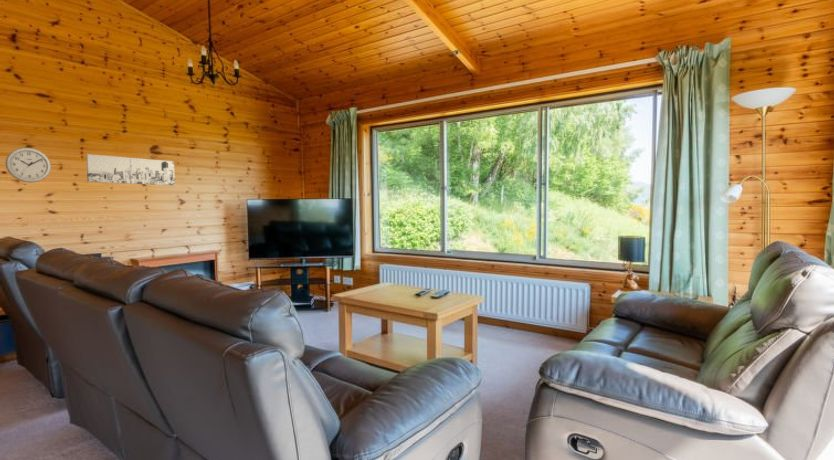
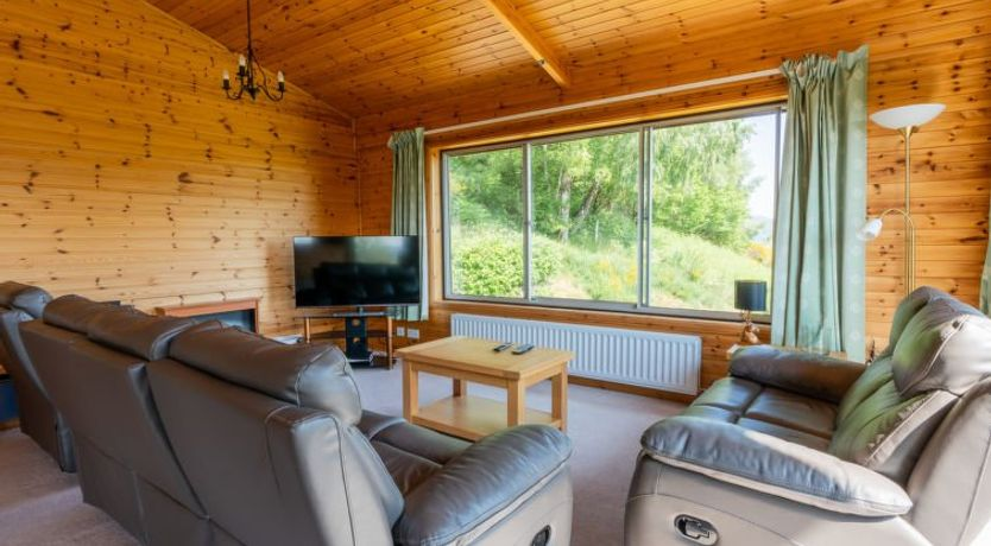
- wall art [85,153,176,186]
- wall clock [4,147,52,184]
